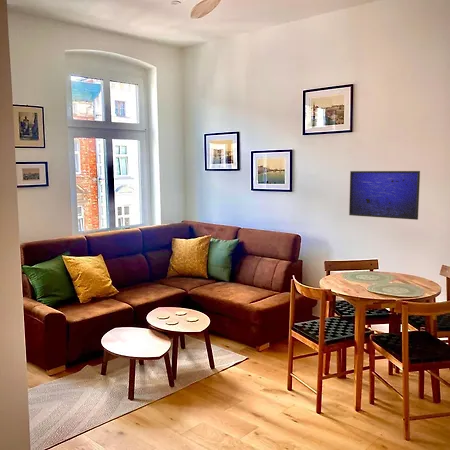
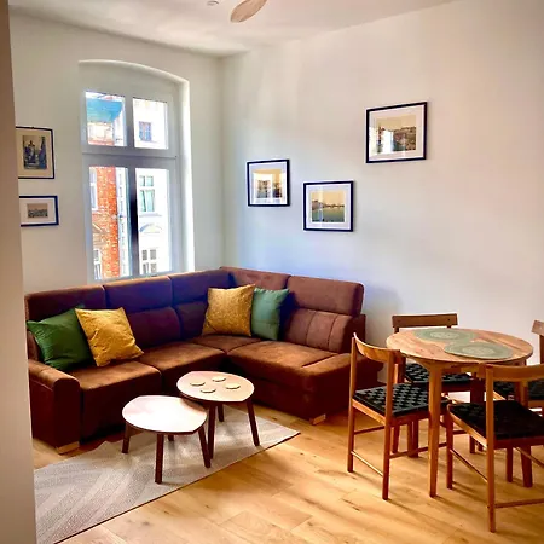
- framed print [348,170,421,221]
